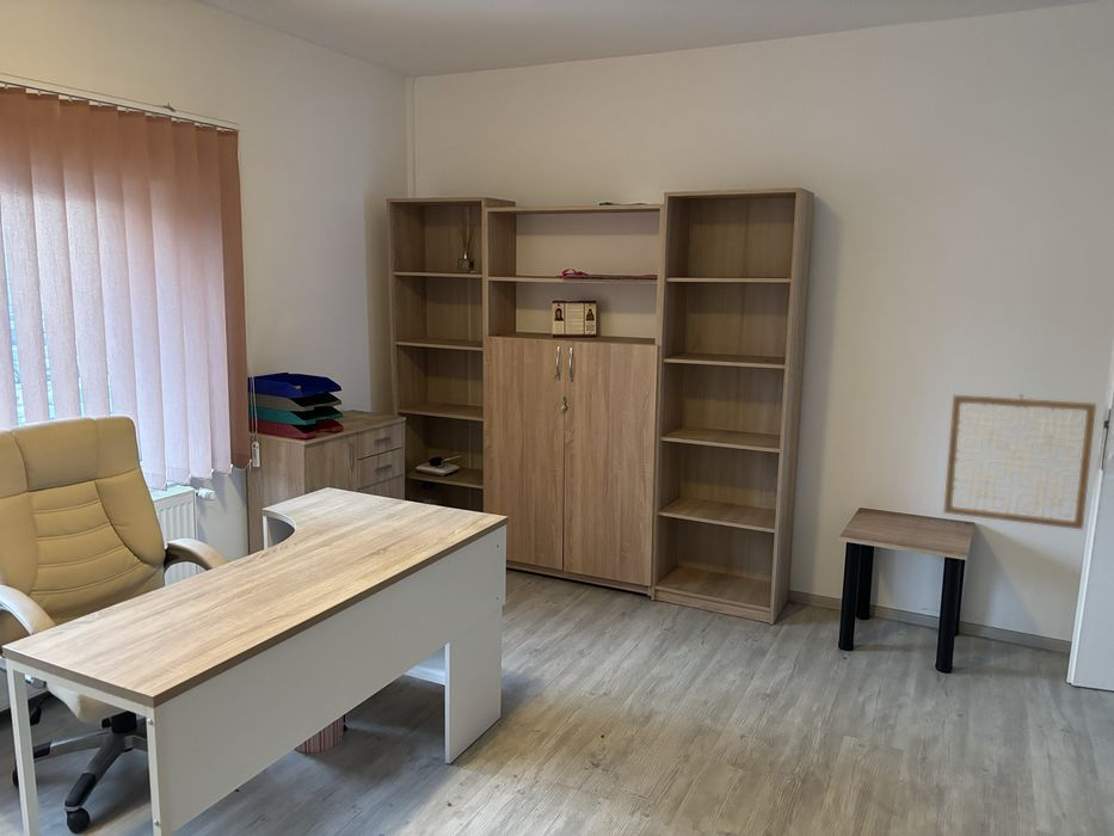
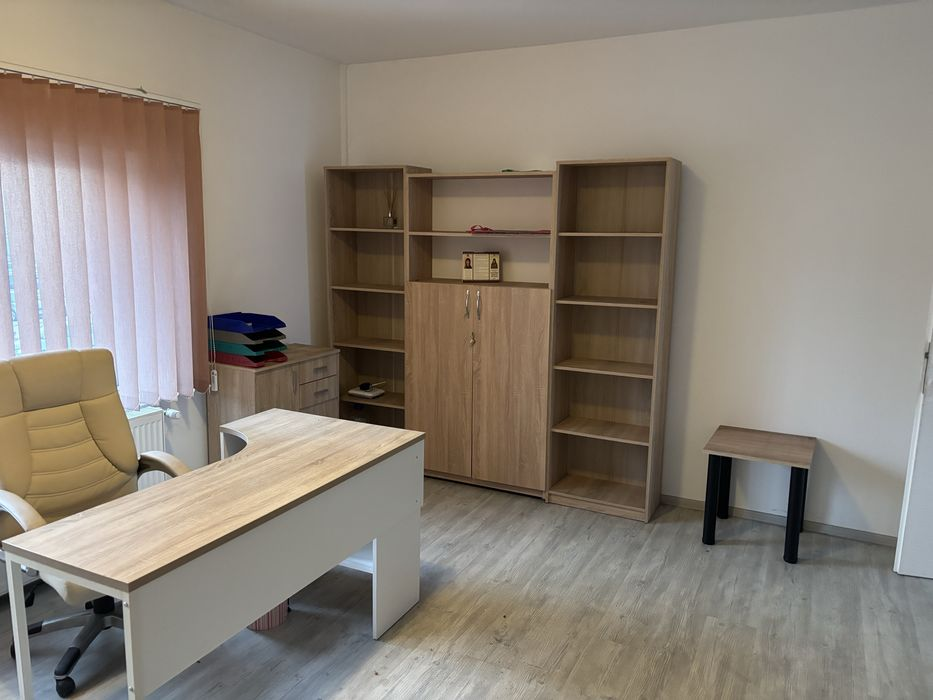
- wall art [942,393,1097,530]
